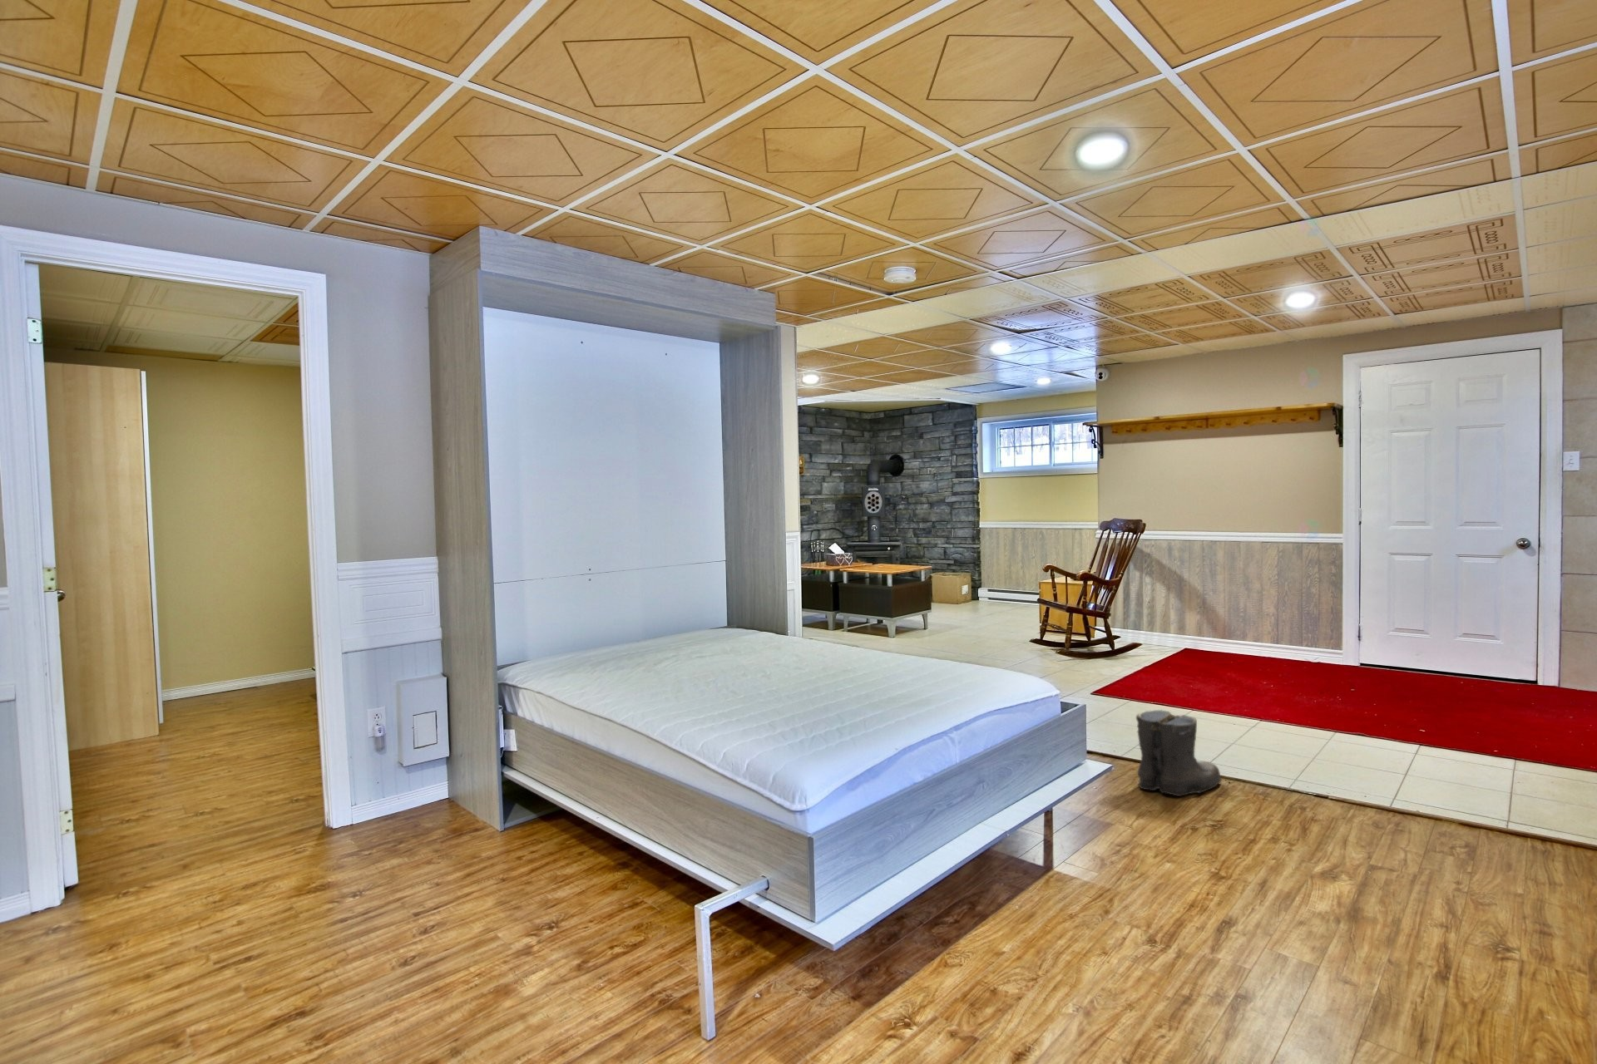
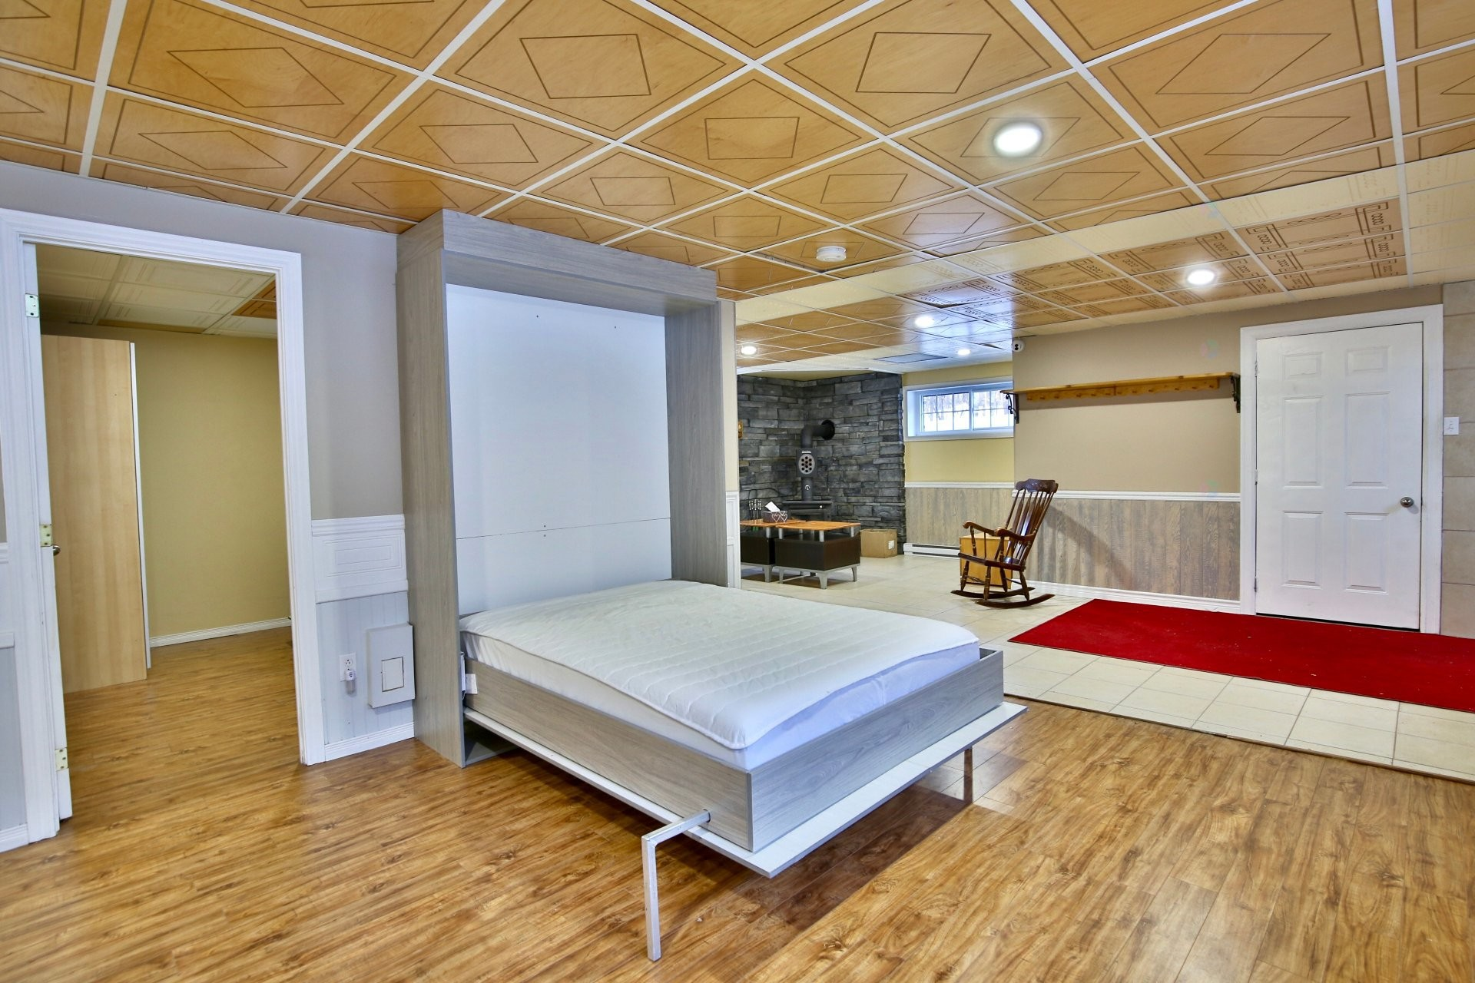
- boots [1135,709,1223,797]
